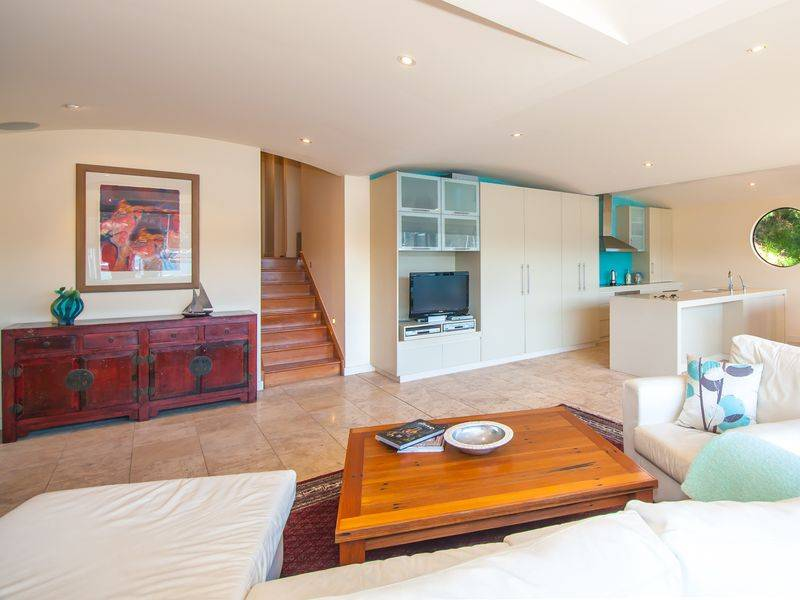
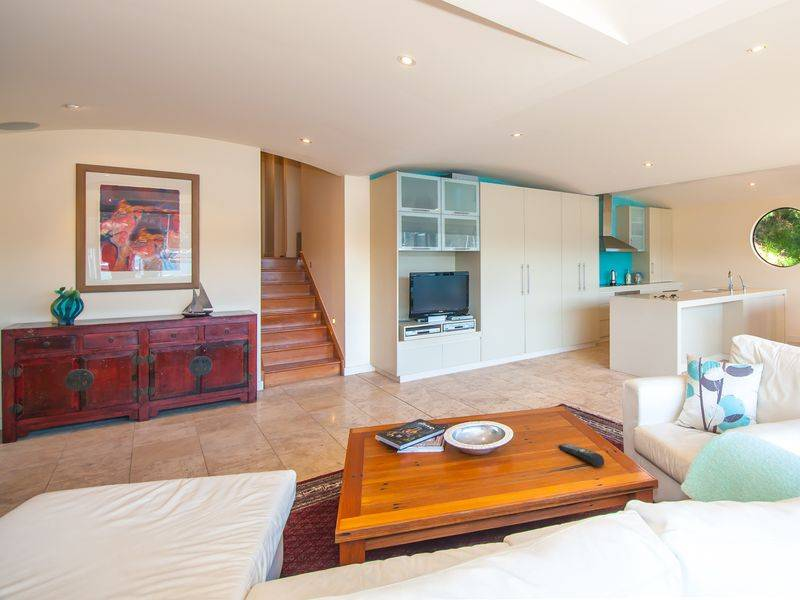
+ remote control [557,443,605,467]
